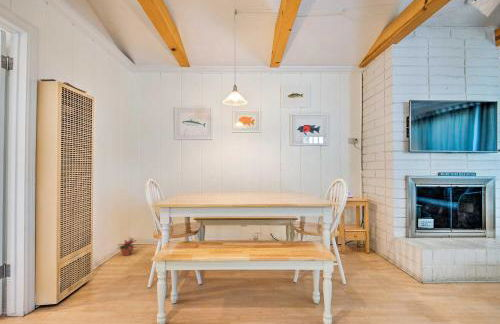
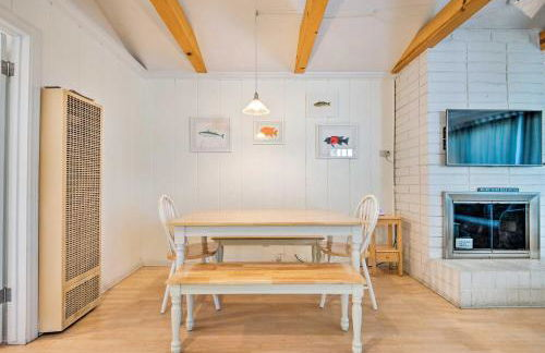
- potted plant [117,236,138,257]
